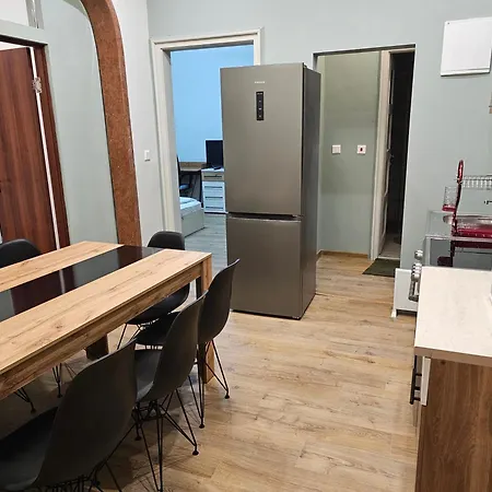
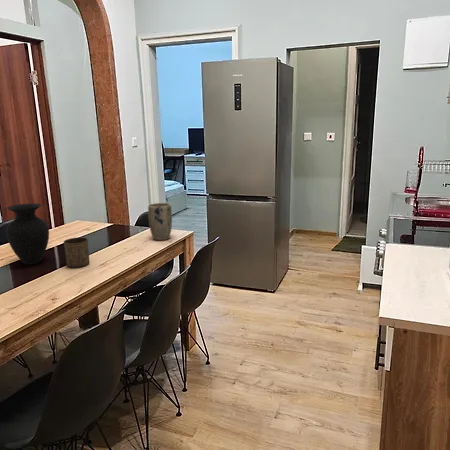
+ cup [63,236,90,269]
+ vase [5,202,50,266]
+ plant pot [147,202,173,241]
